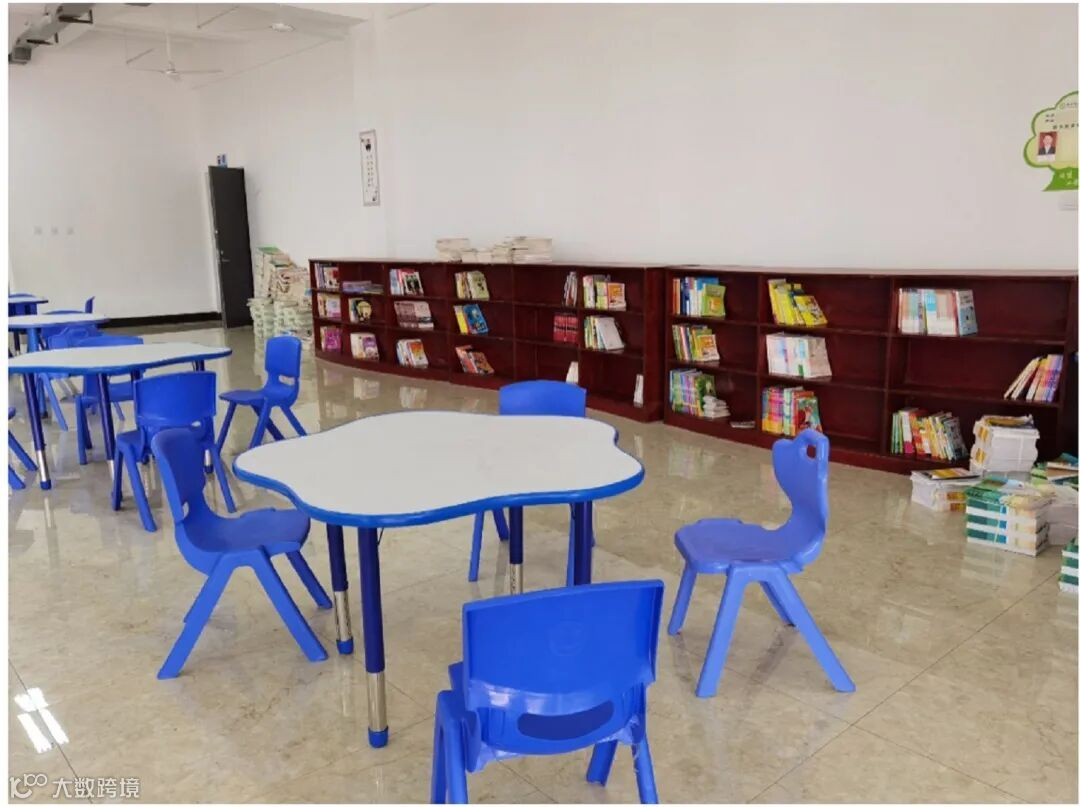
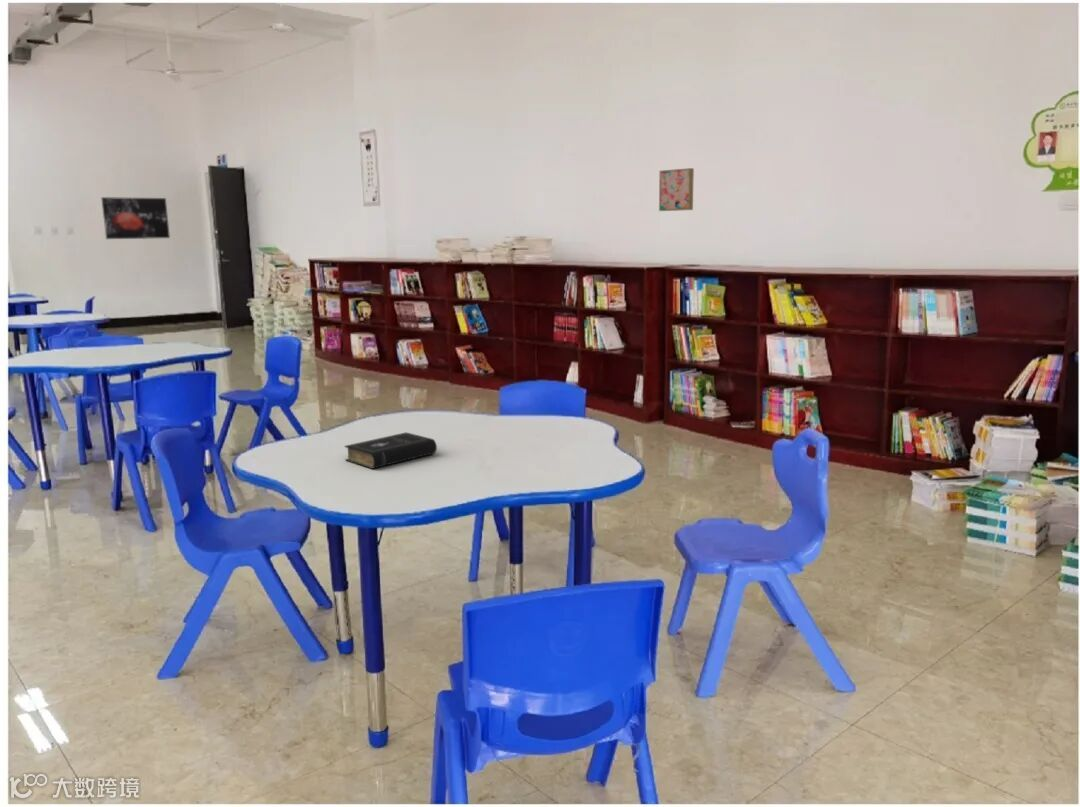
+ wall art [100,196,171,240]
+ wall art [658,167,695,212]
+ book [343,431,438,470]
